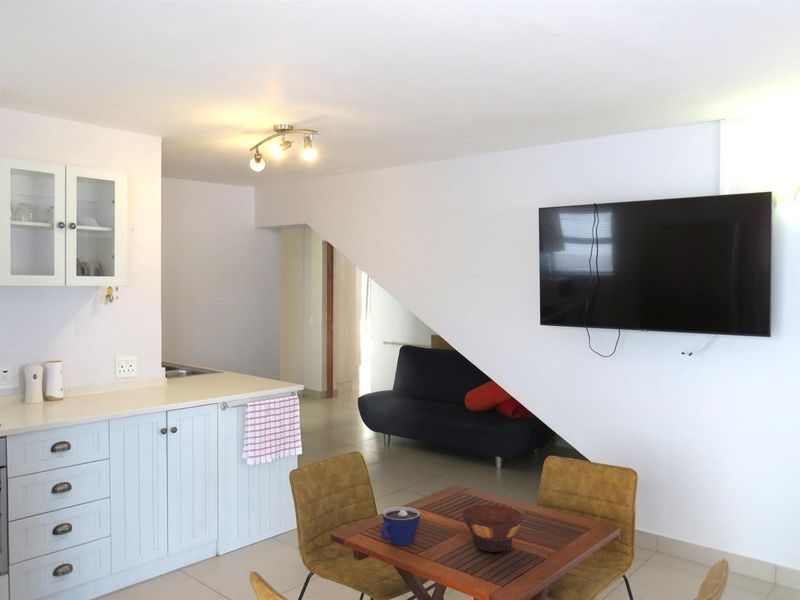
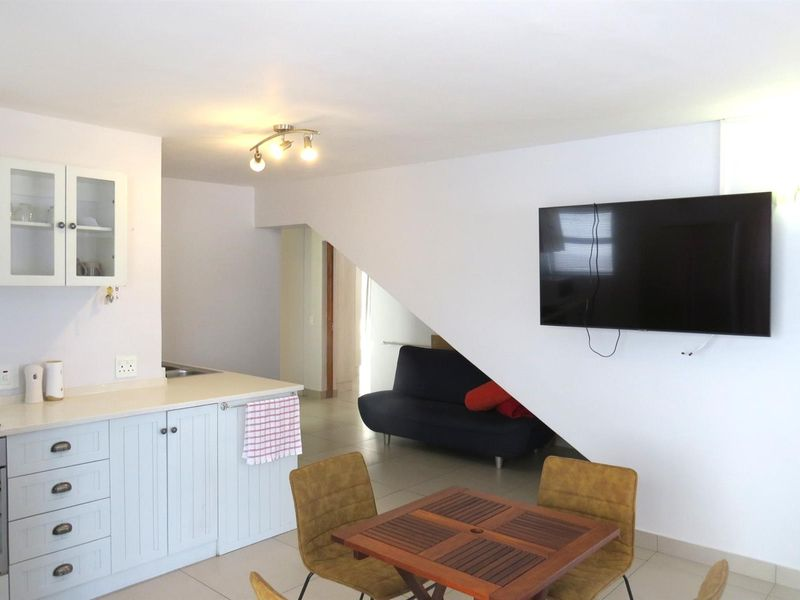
- bowl [462,504,524,553]
- cup [380,506,421,547]
